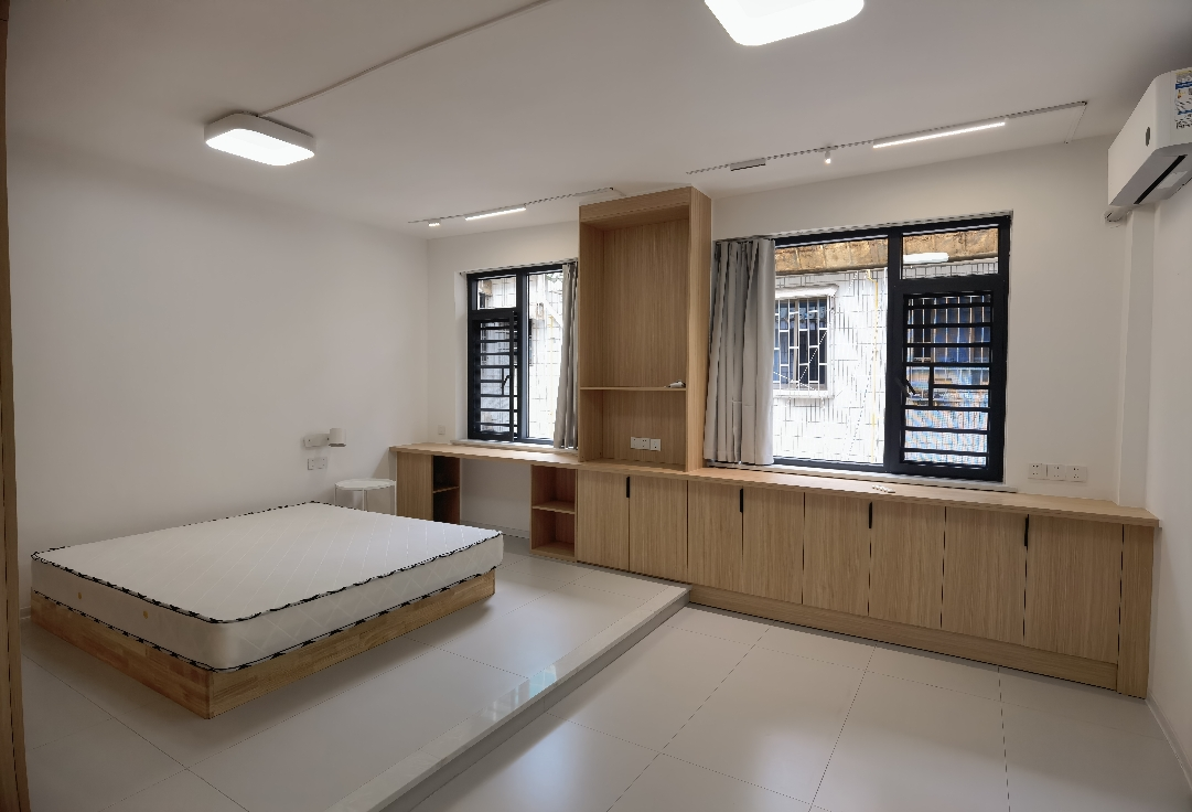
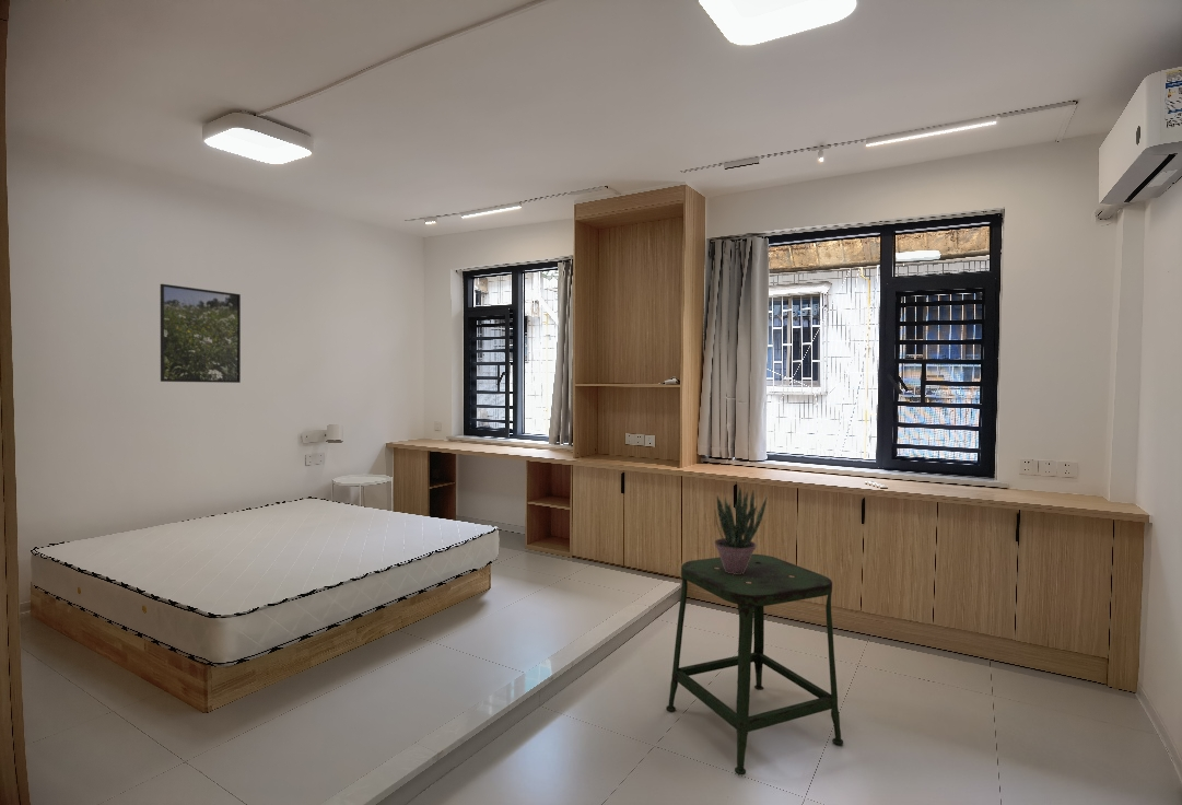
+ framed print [160,283,242,384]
+ stool [665,553,844,775]
+ potted plant [714,488,768,574]
